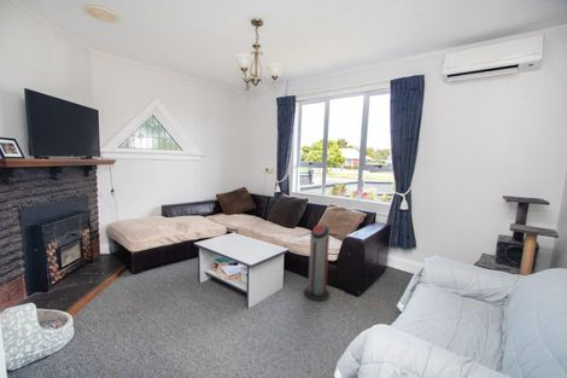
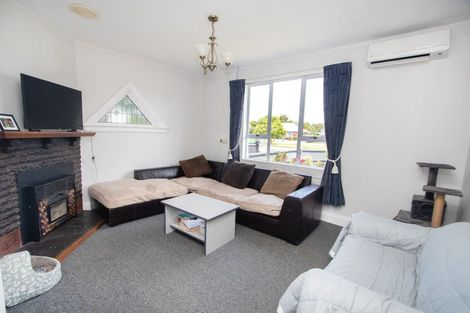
- air purifier [303,223,331,302]
